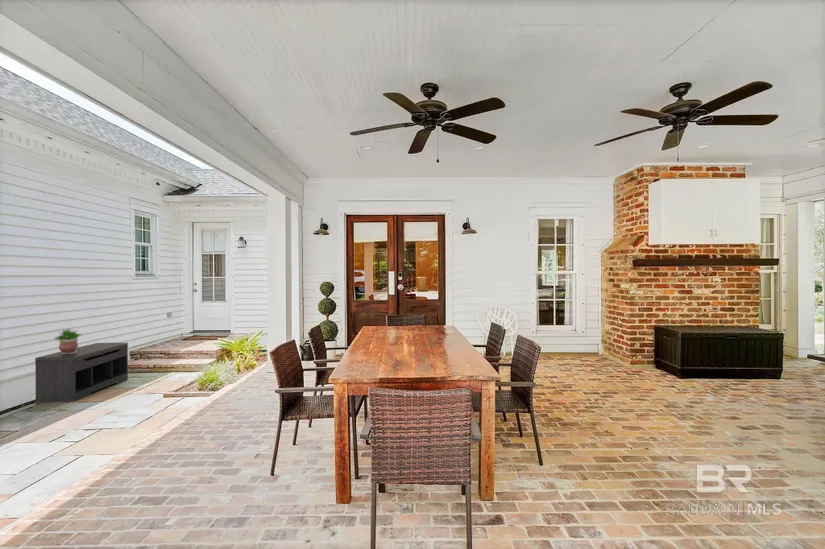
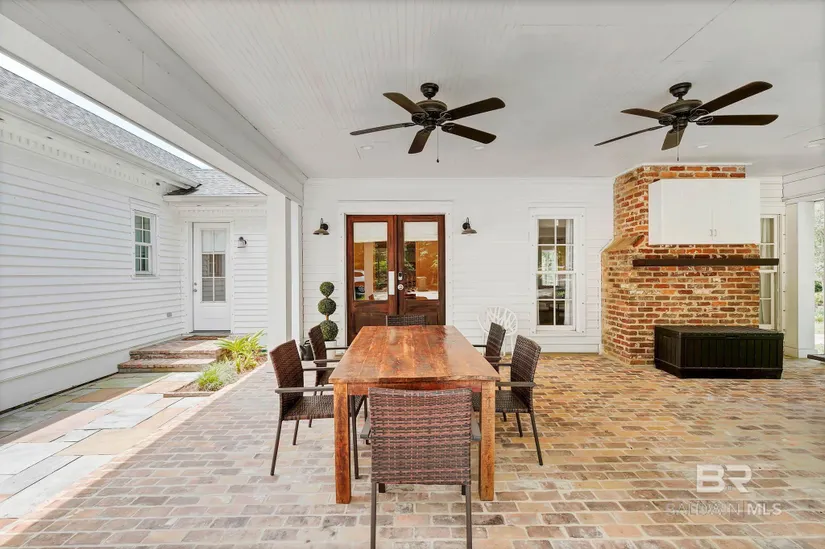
- bench [34,342,129,404]
- potted plant [53,328,83,354]
